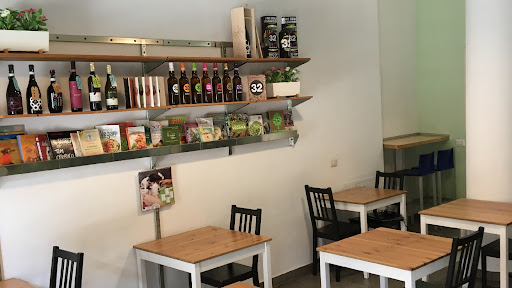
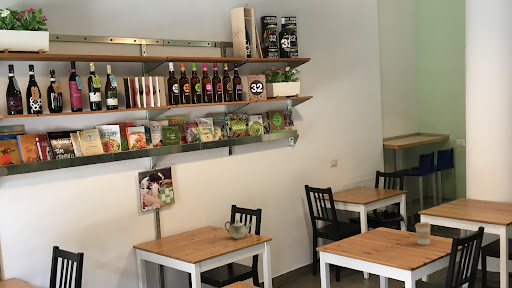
+ teapot [224,219,253,240]
+ coffee cup [414,221,432,246]
